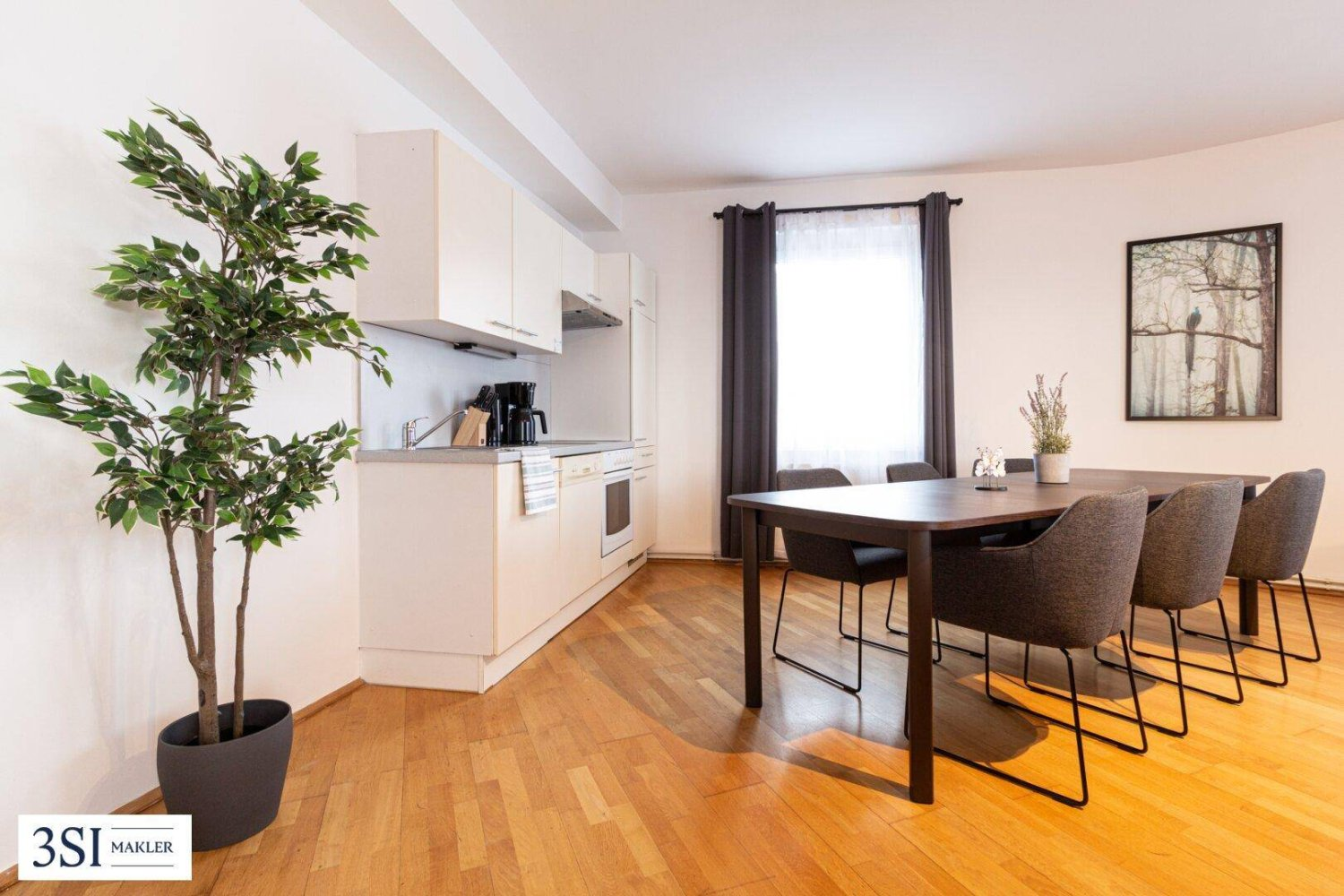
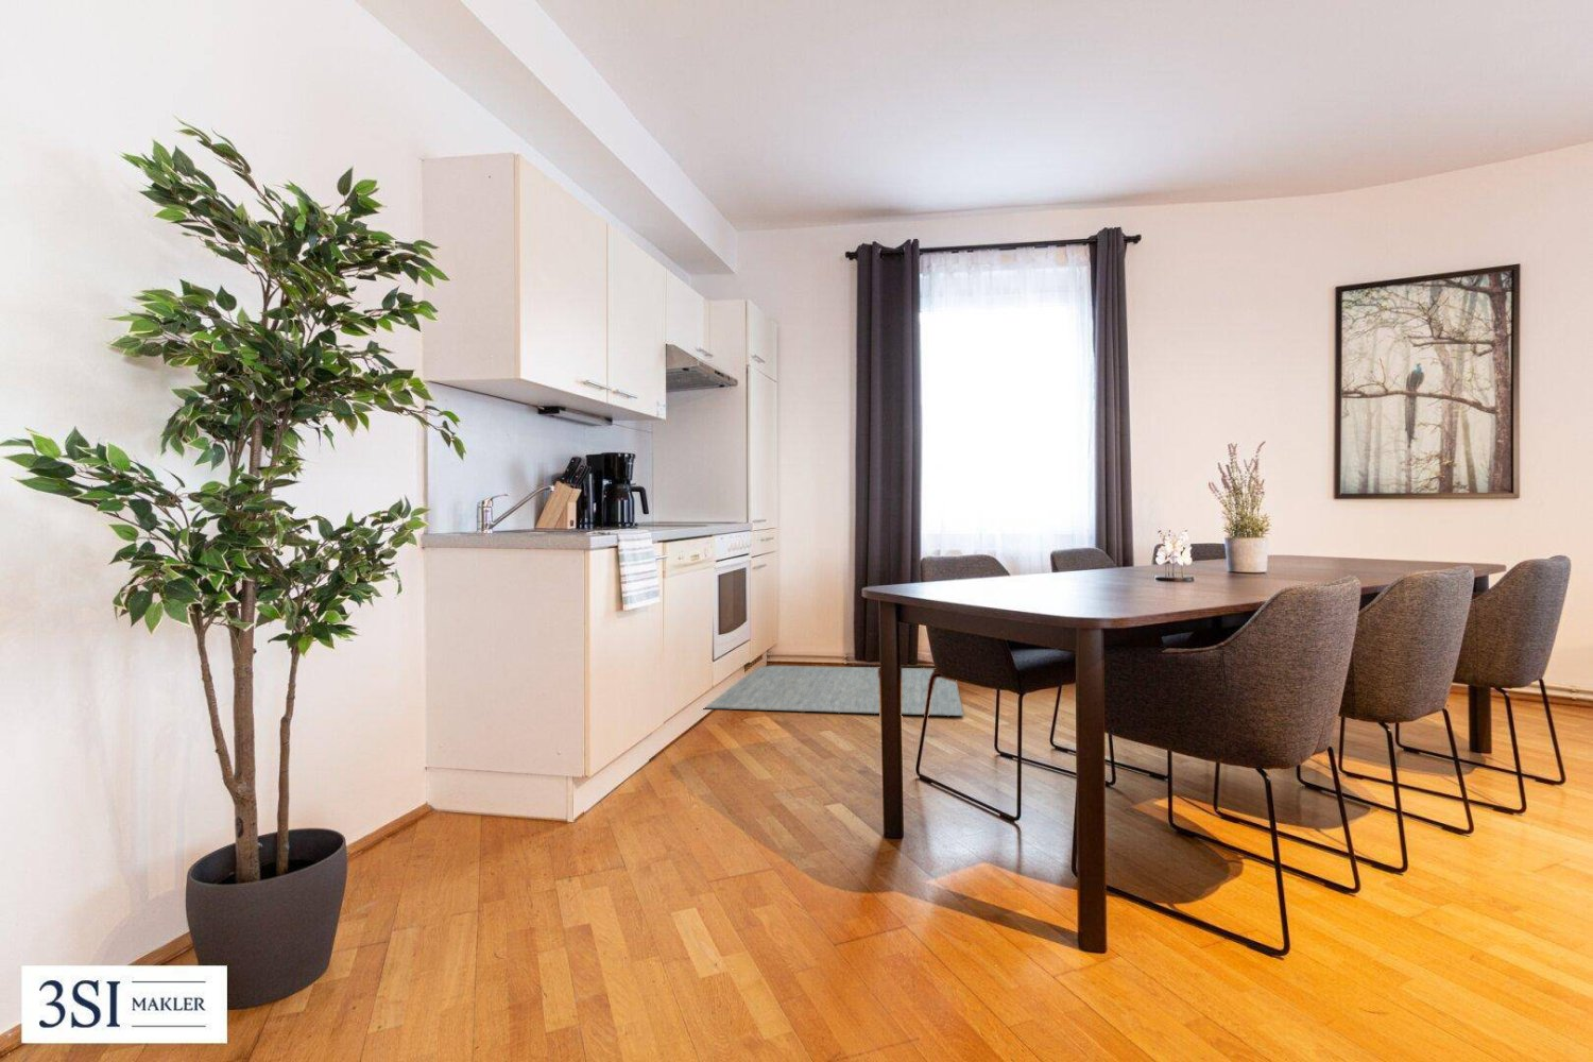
+ rug [704,665,965,717]
